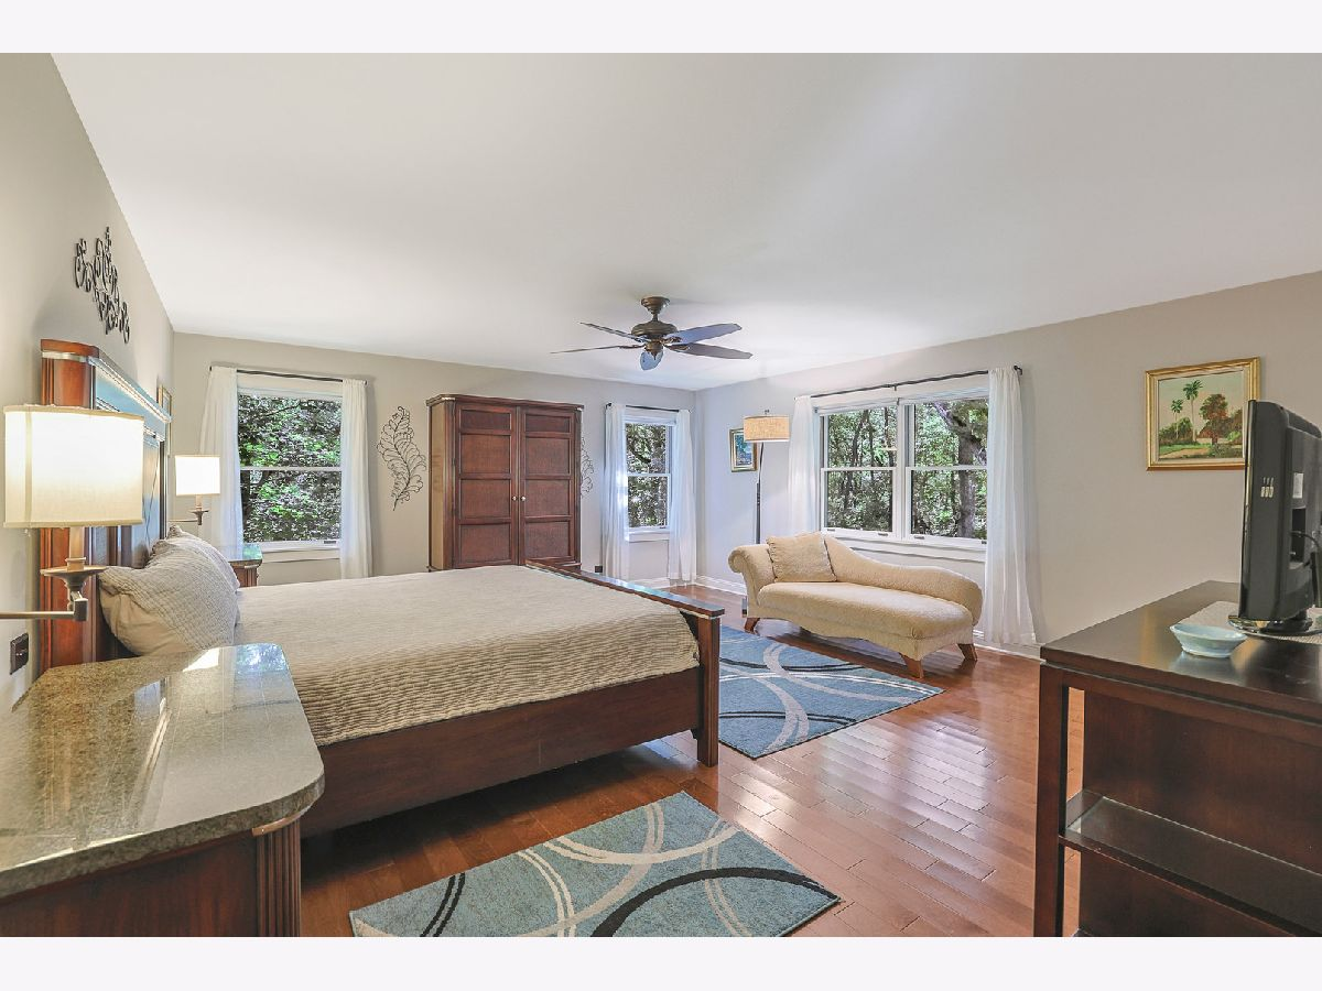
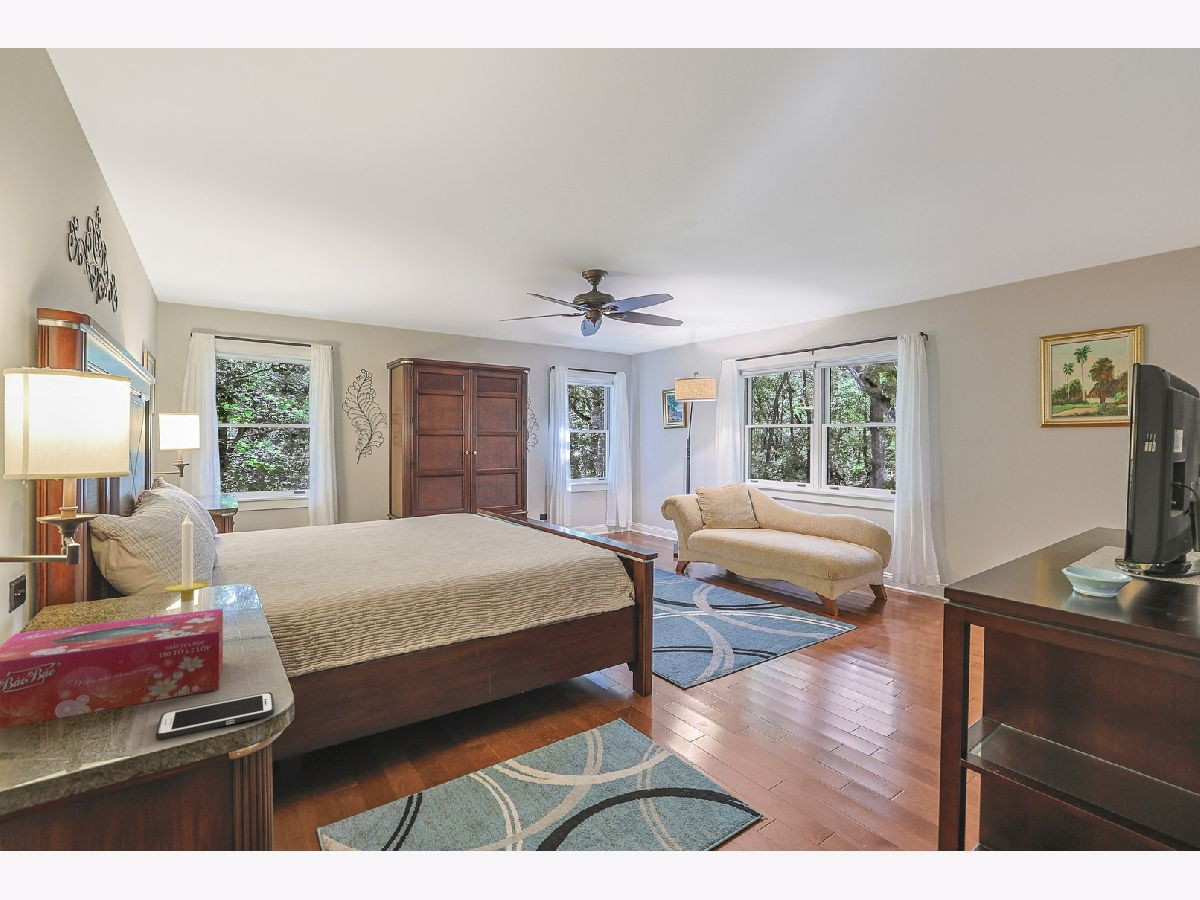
+ cell phone [155,691,275,740]
+ tissue box [0,608,224,729]
+ candle [164,512,210,614]
